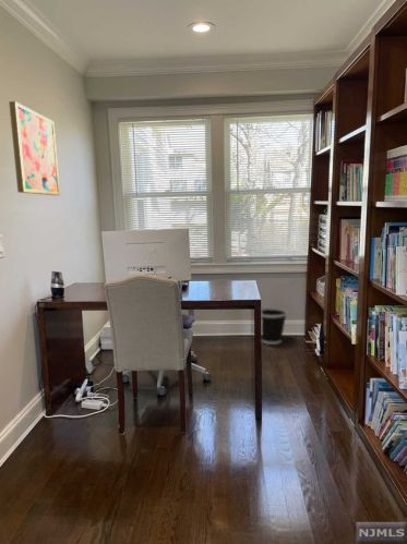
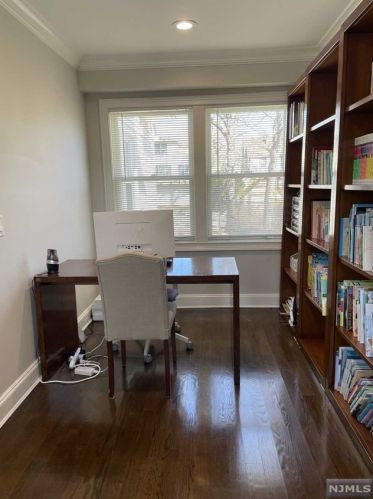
- wall art [8,100,61,196]
- wastebasket [261,306,288,346]
